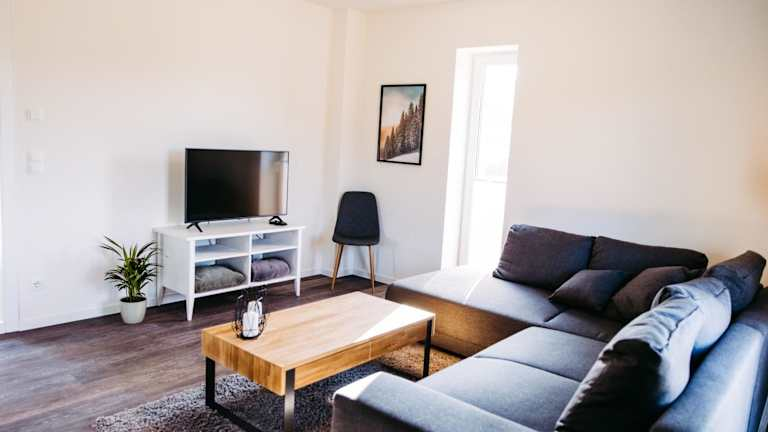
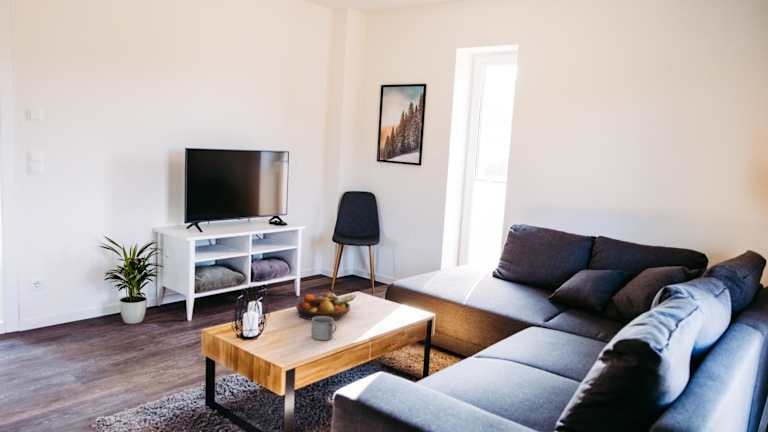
+ fruit bowl [295,291,357,321]
+ mug [310,317,338,341]
